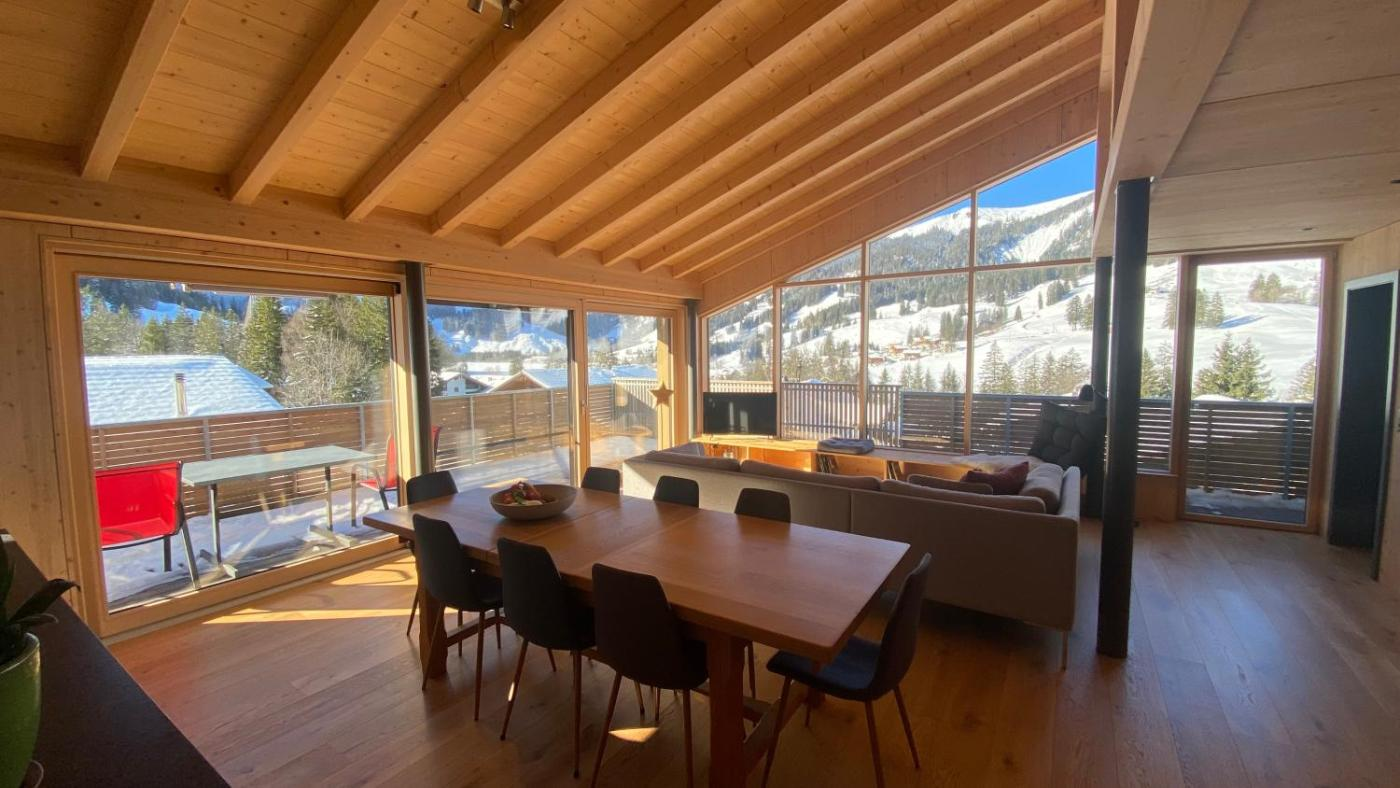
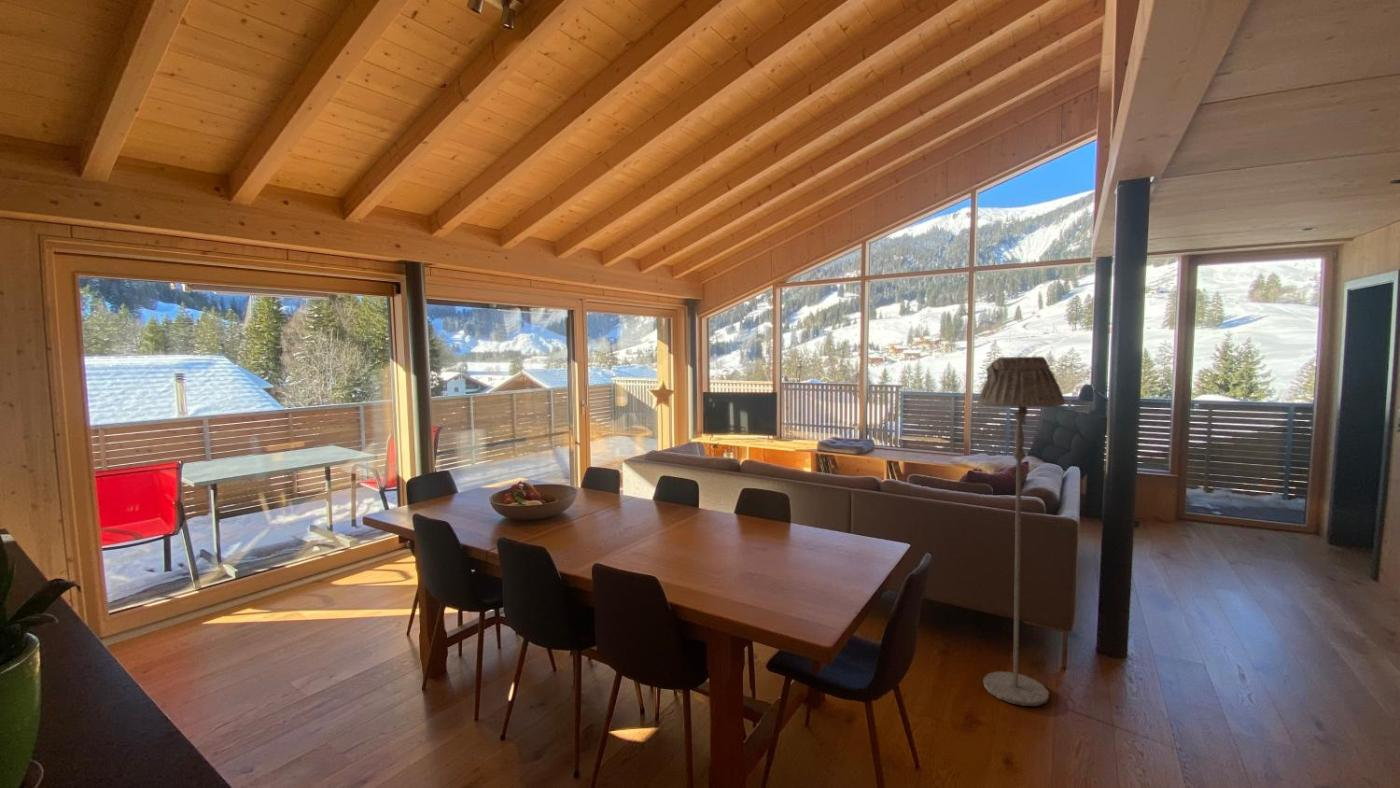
+ floor lamp [977,355,1066,707]
